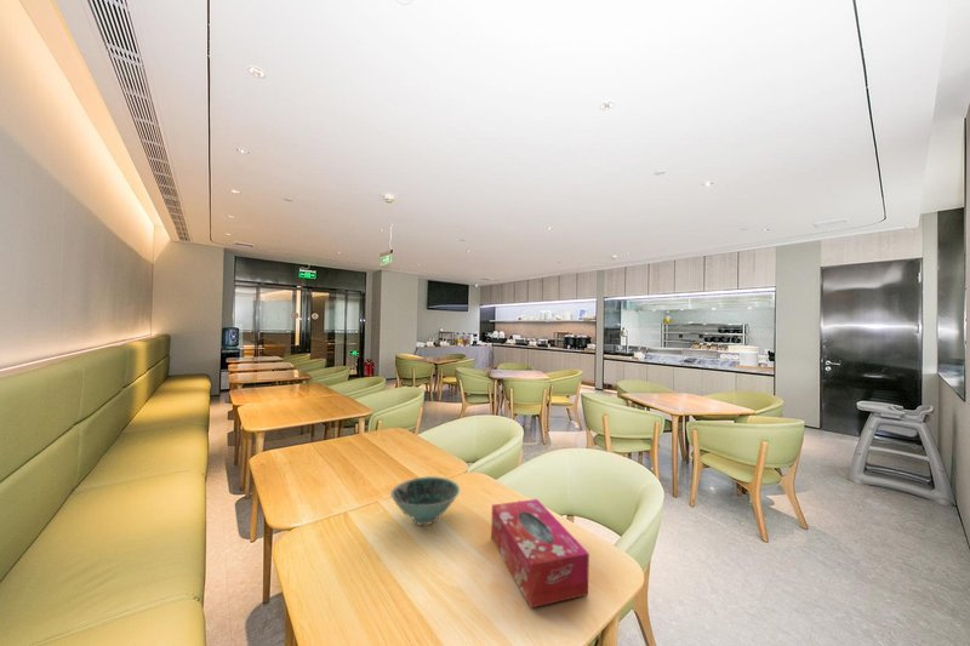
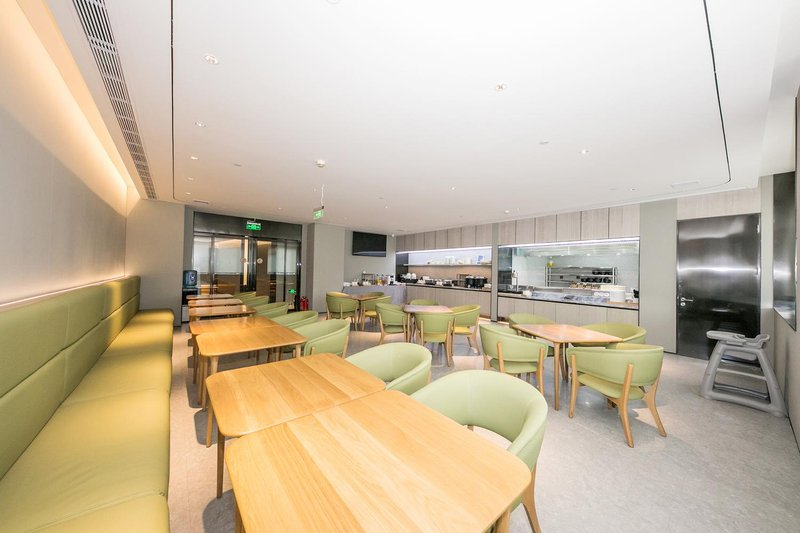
- tissue box [490,498,590,608]
- bowl [389,475,461,526]
